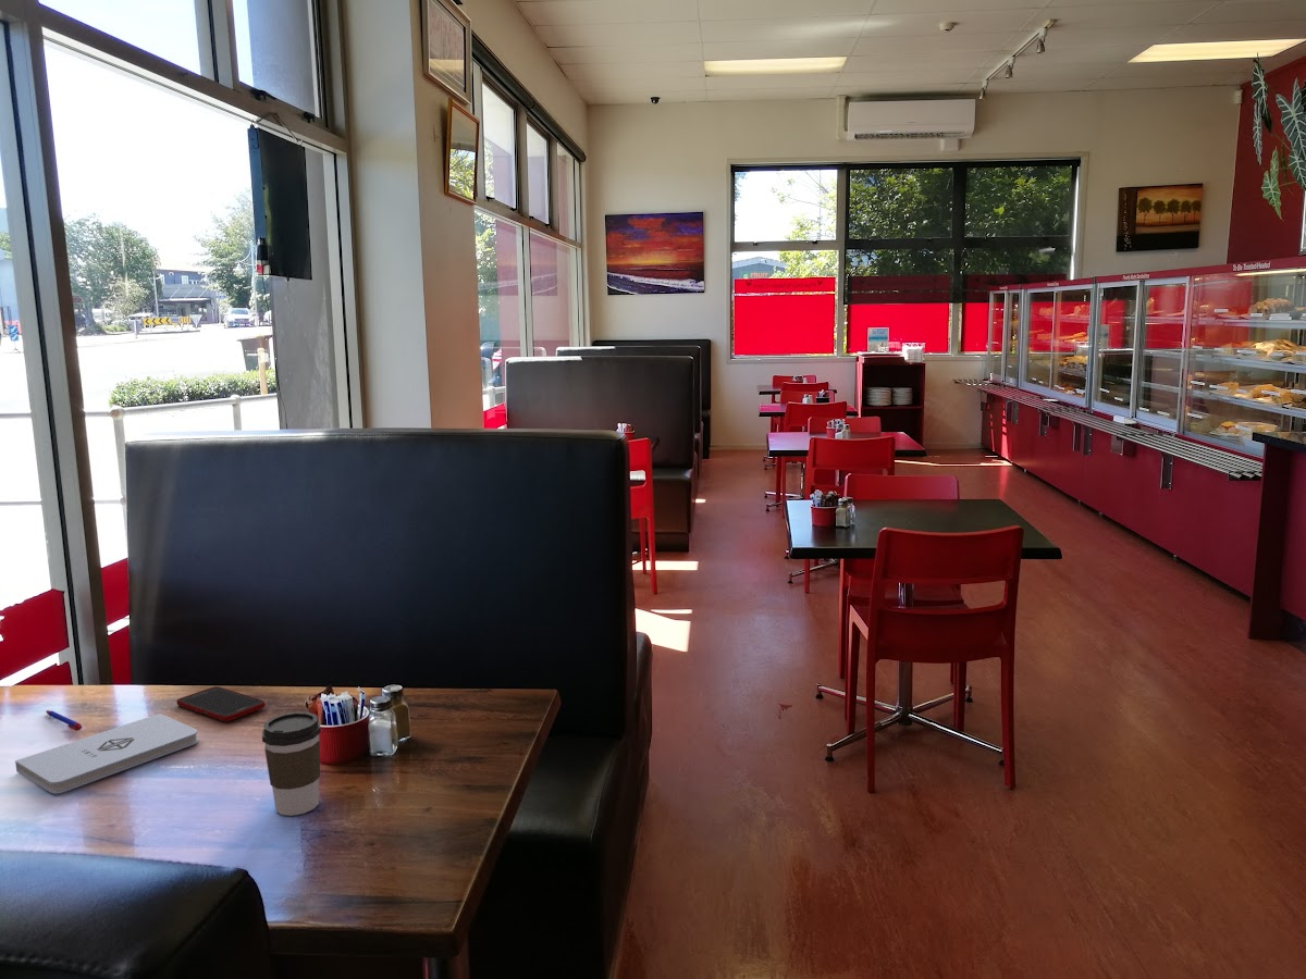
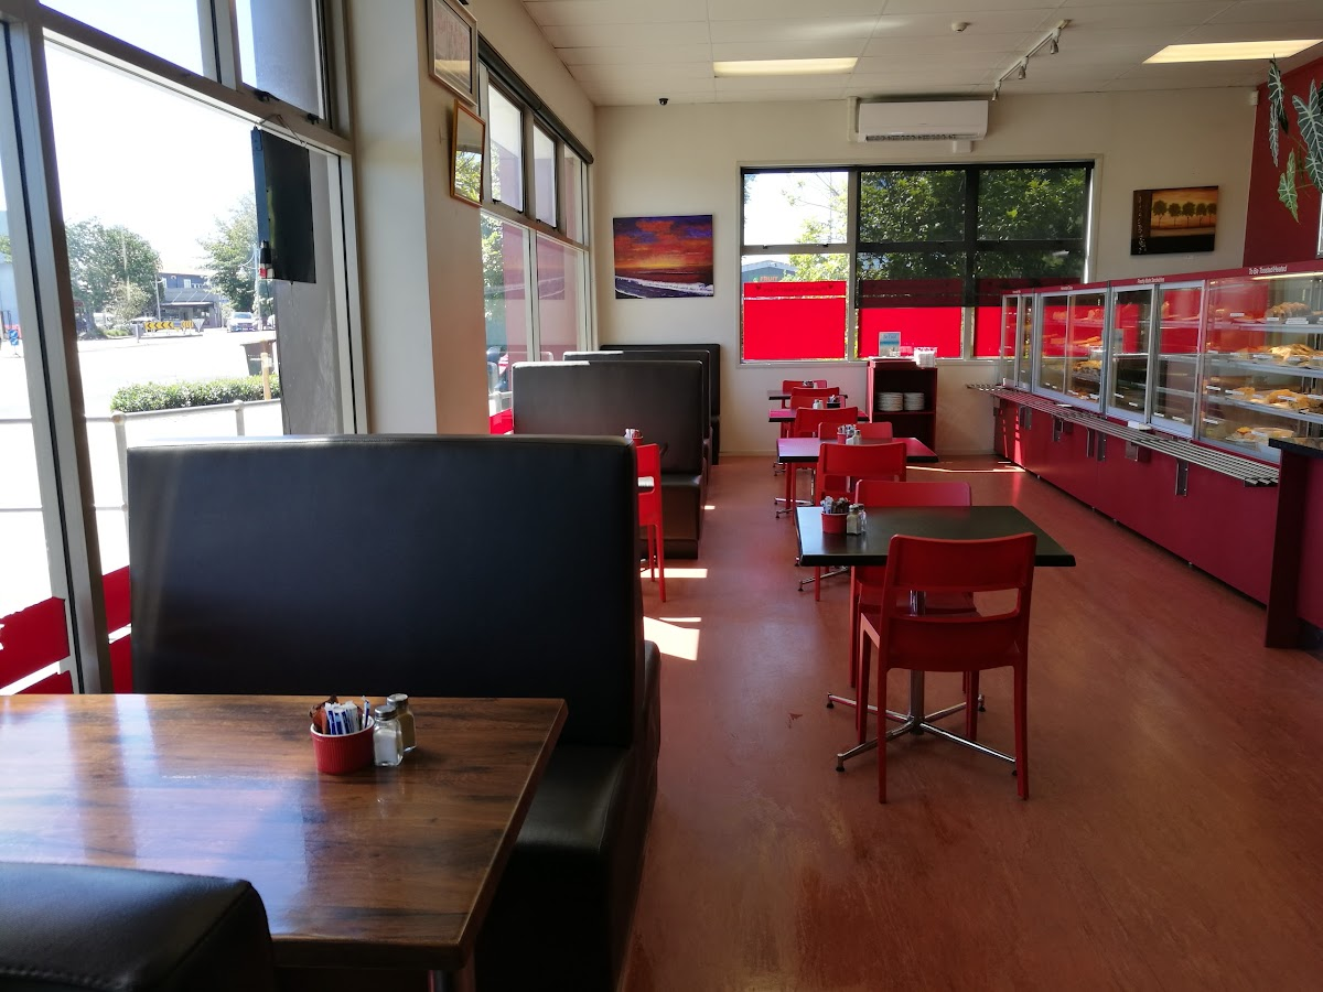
- notepad [14,712,199,794]
- pen [45,709,83,732]
- cell phone [175,685,267,722]
- coffee cup [261,710,322,817]
